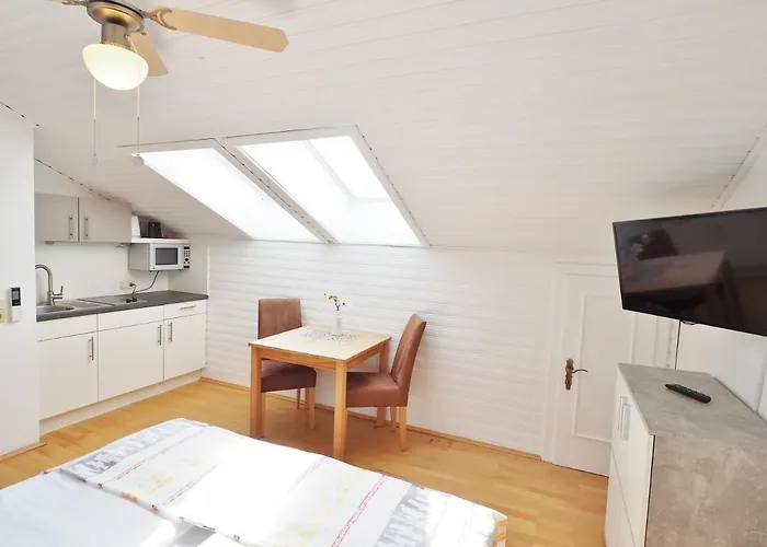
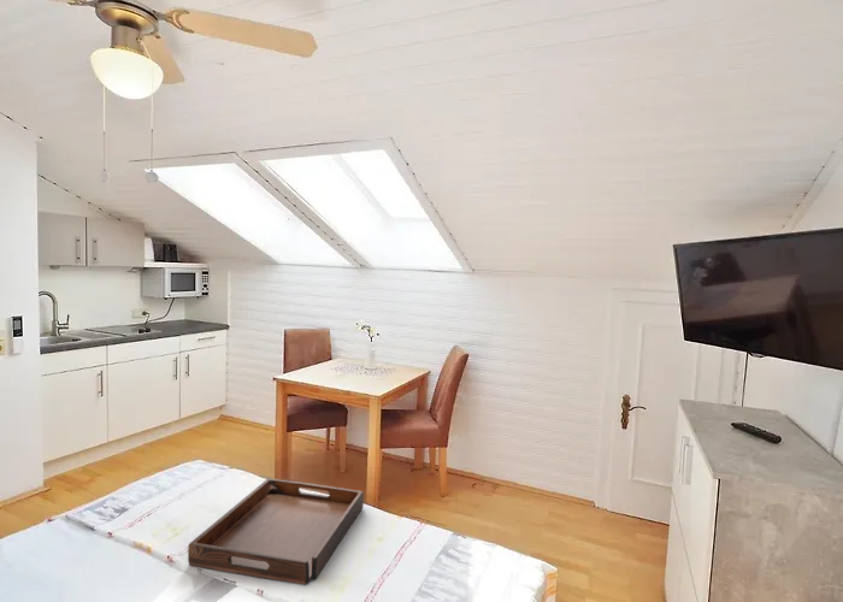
+ serving tray [187,477,365,586]
